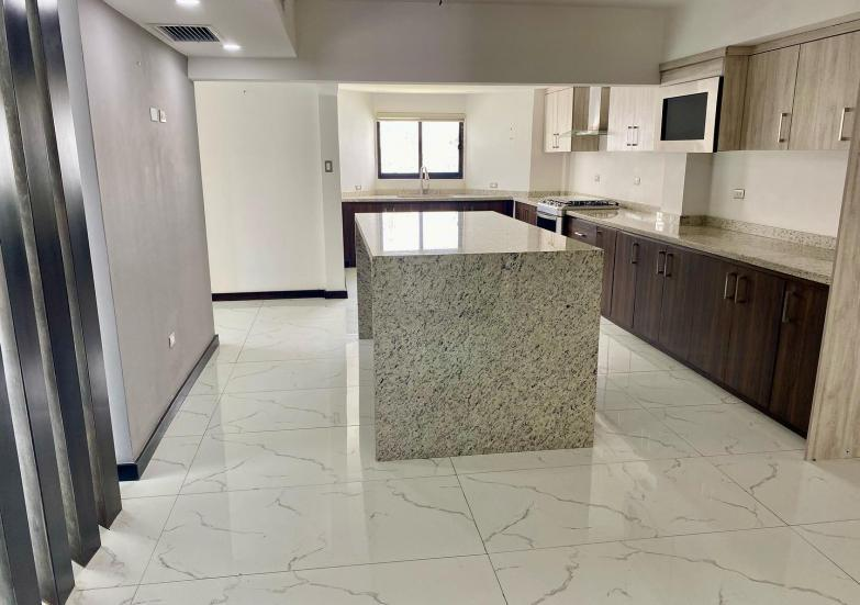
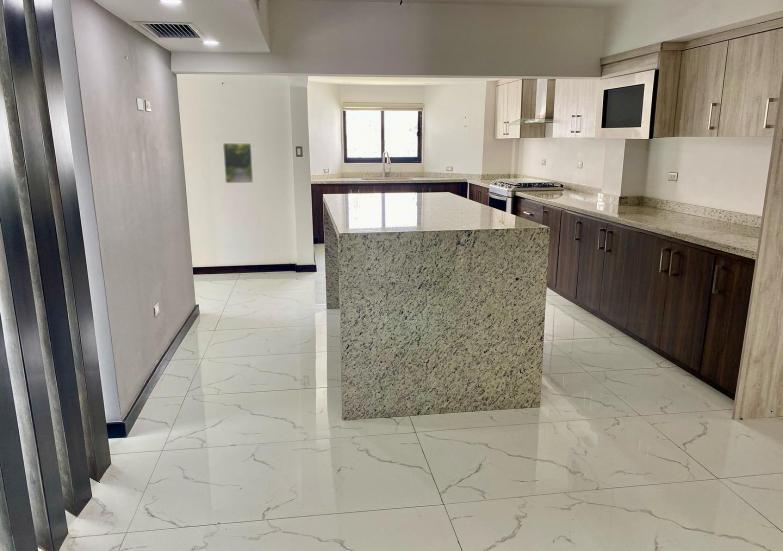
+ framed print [222,142,254,184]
